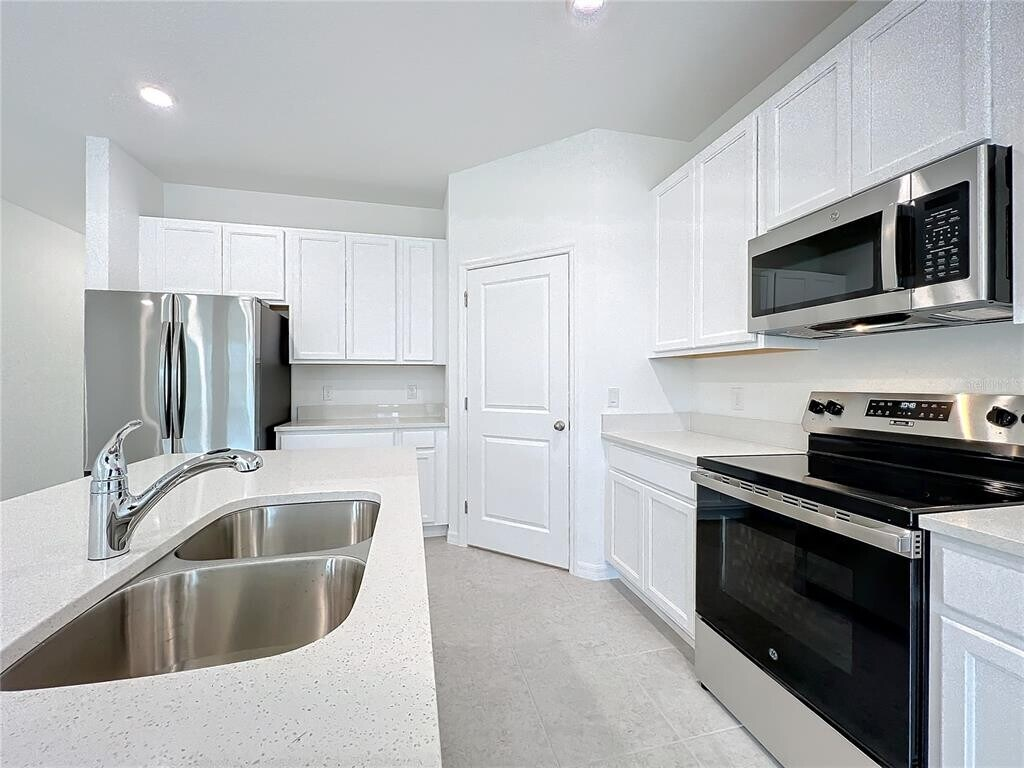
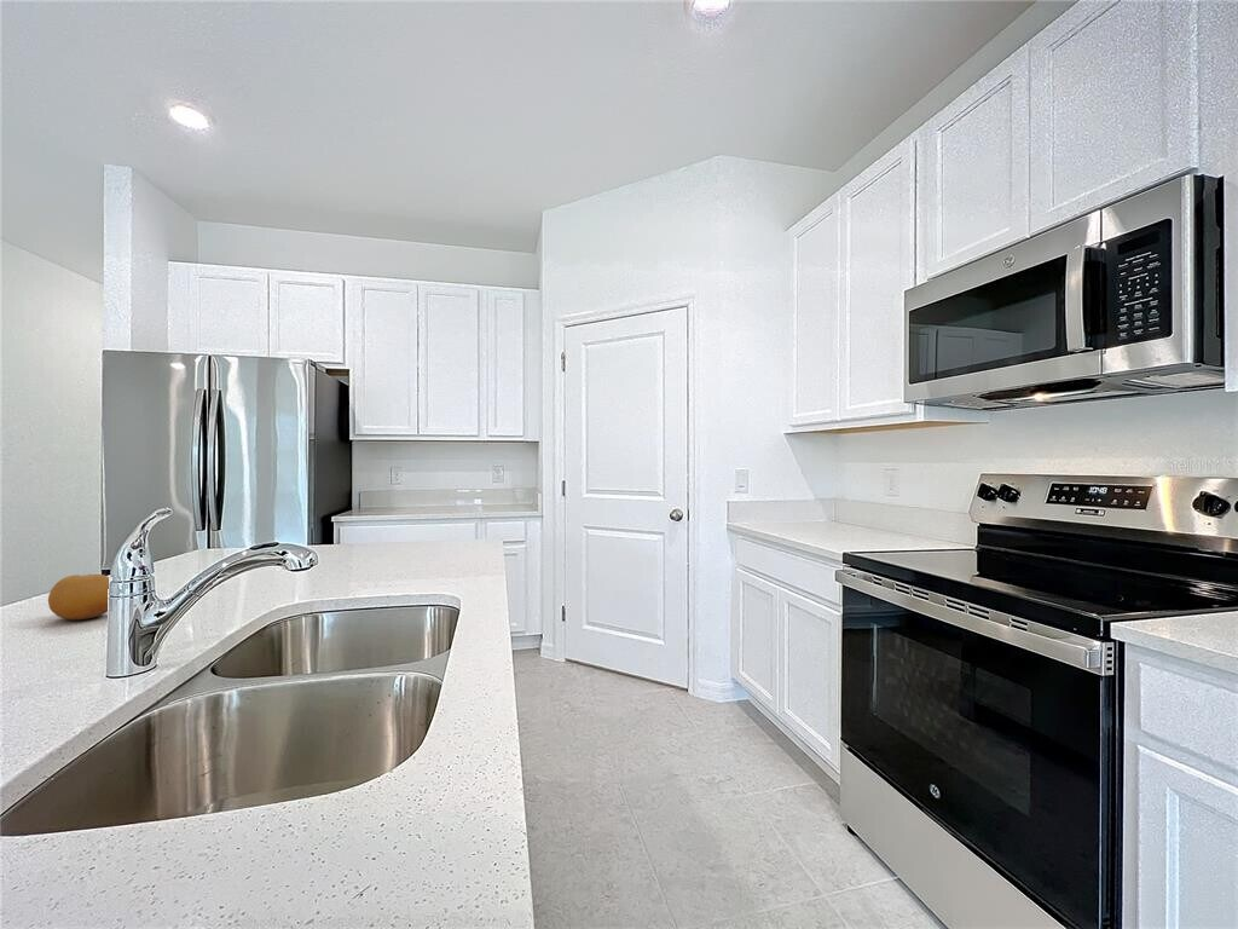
+ fruit [47,573,110,621]
